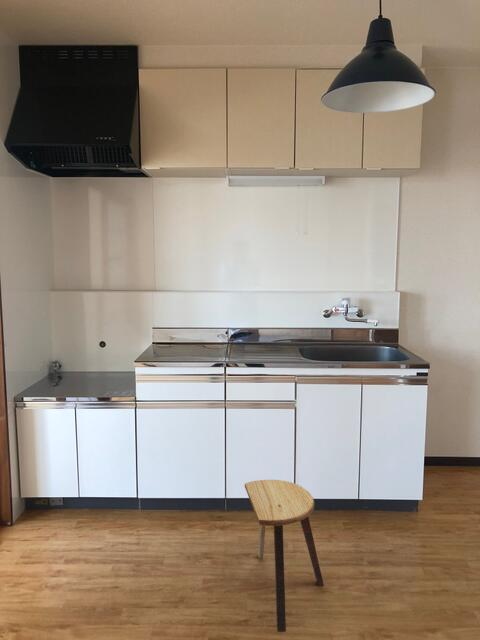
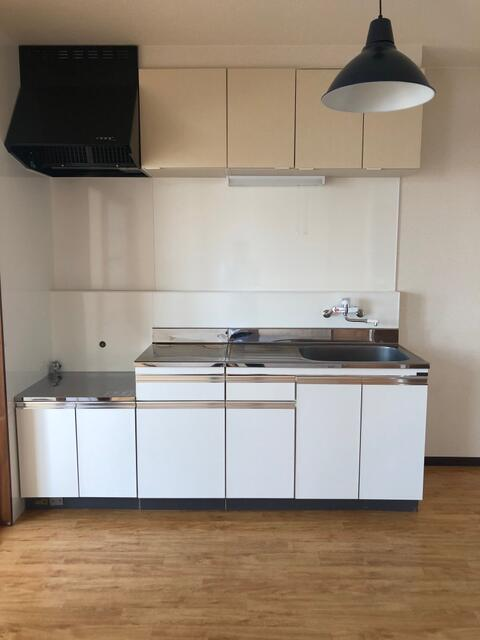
- stool [244,479,325,633]
